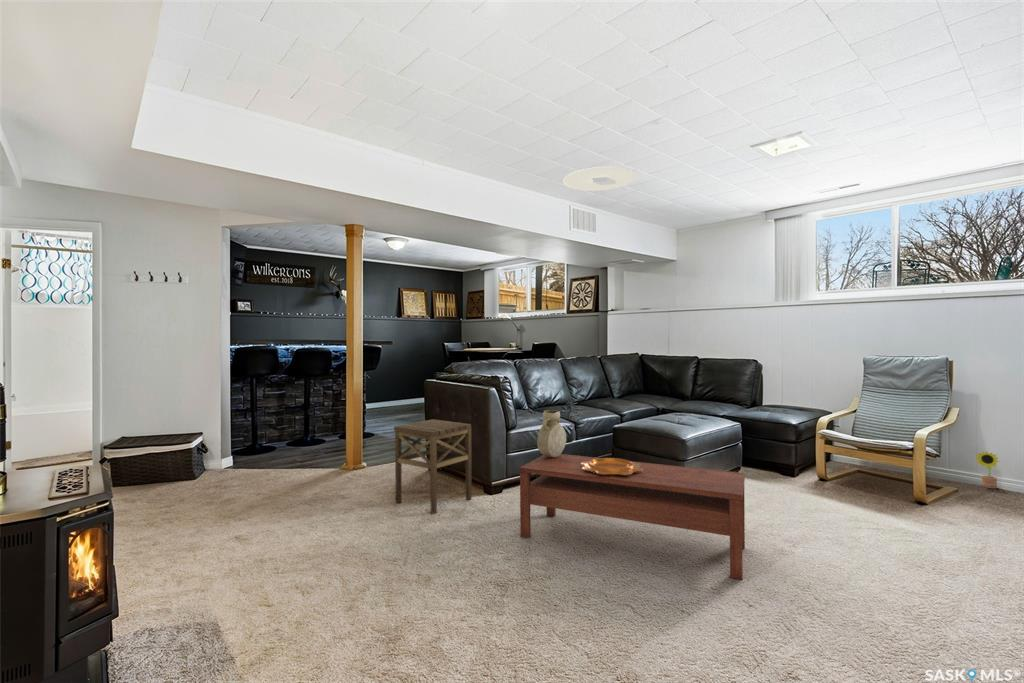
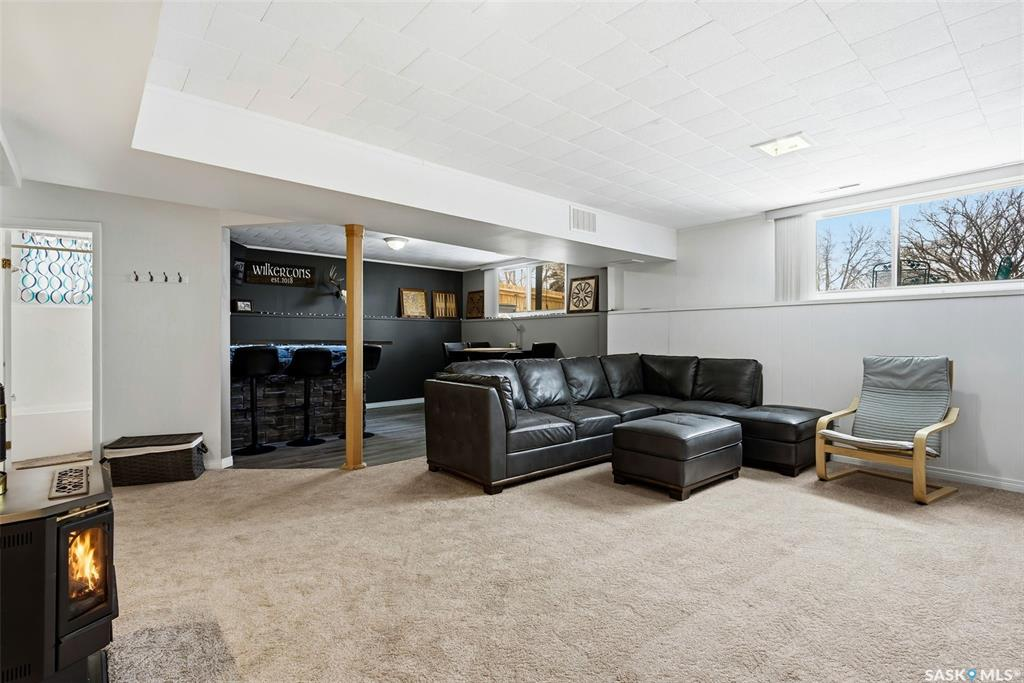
- side table [393,418,473,515]
- coffee table [518,453,746,581]
- decorative bowl [581,457,643,476]
- decorative plant [974,451,1000,489]
- ceiling light [562,166,638,192]
- vase [536,409,567,458]
